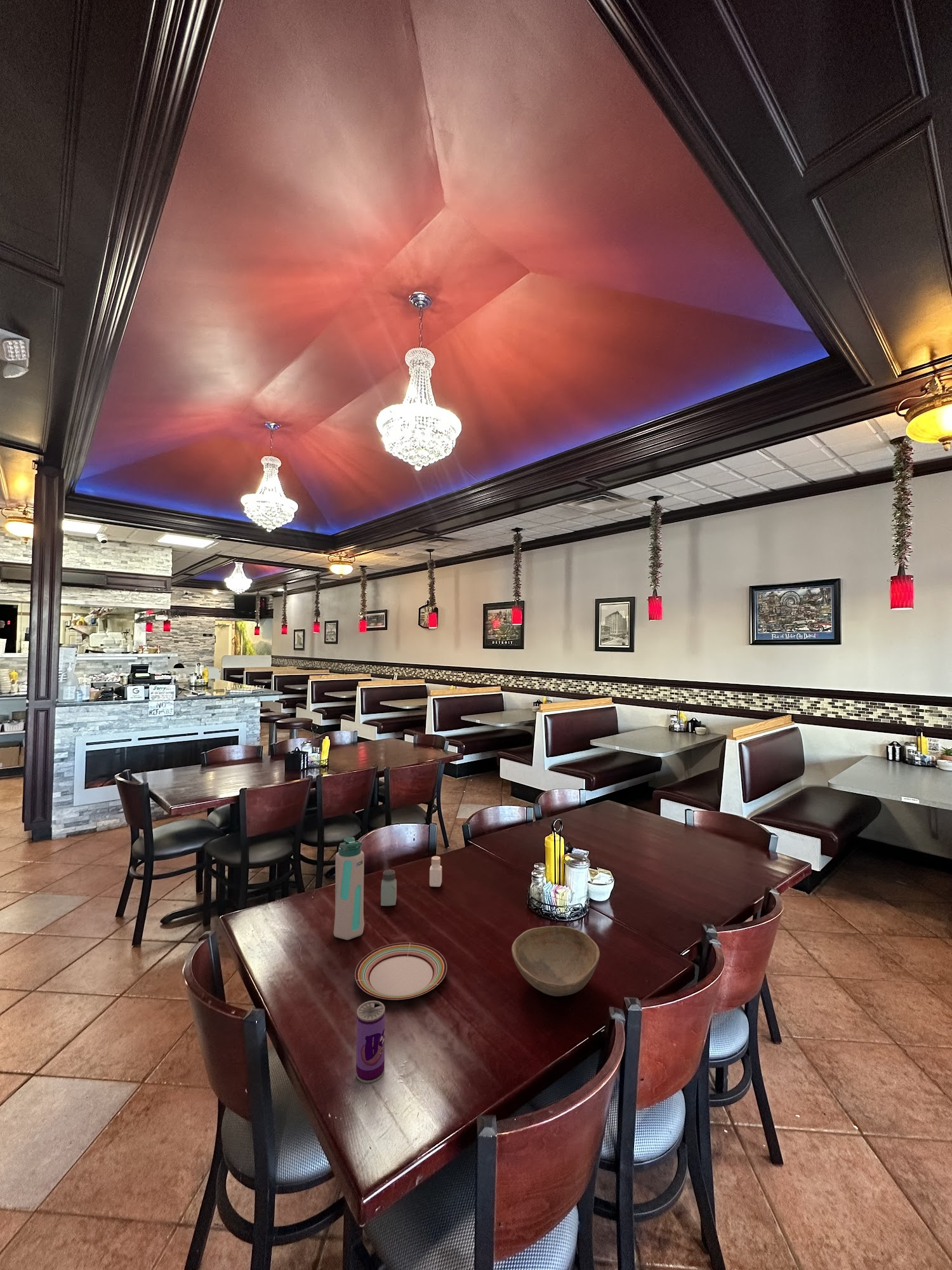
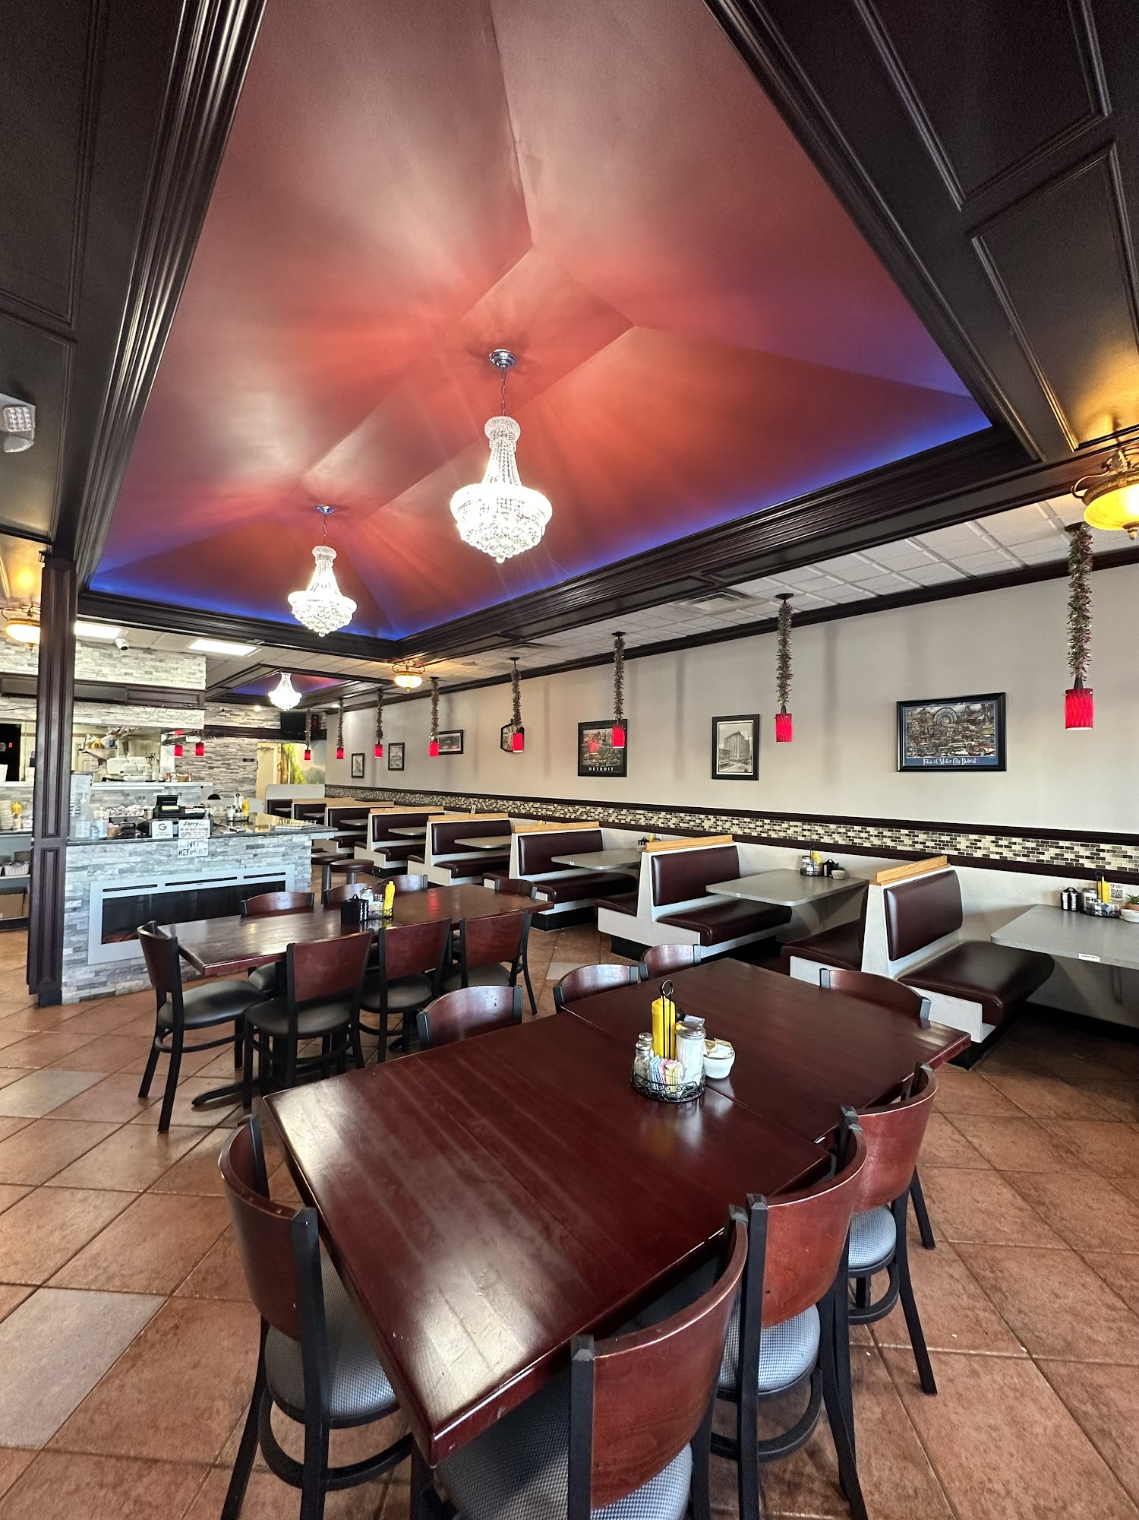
- water bottle [333,836,365,940]
- beverage can [355,1000,385,1083]
- bowl [511,925,600,997]
- plate [354,942,447,1000]
- saltshaker [380,869,397,907]
- pepper shaker [429,855,442,888]
